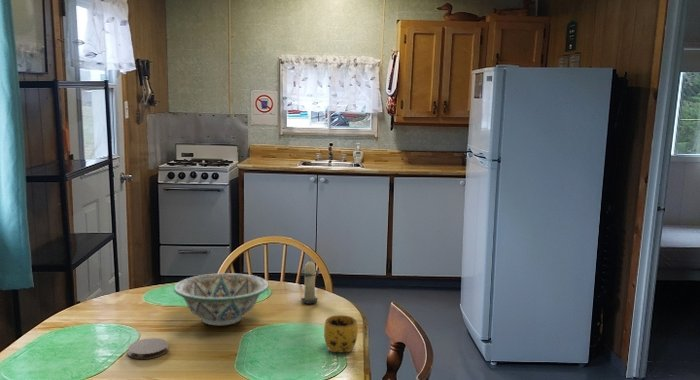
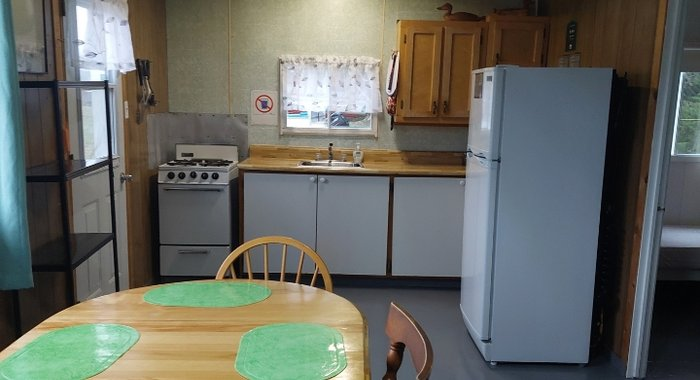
- coaster [127,337,169,360]
- candle [300,260,320,304]
- decorative bowl [173,272,270,326]
- mug [323,314,359,353]
